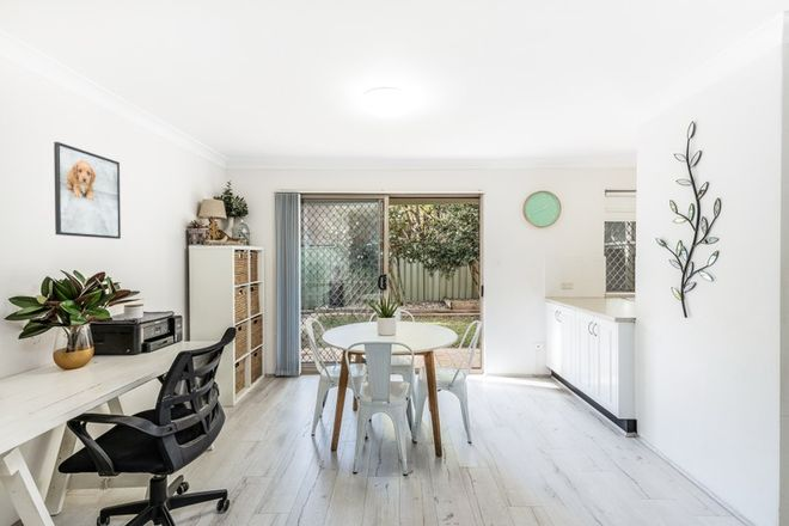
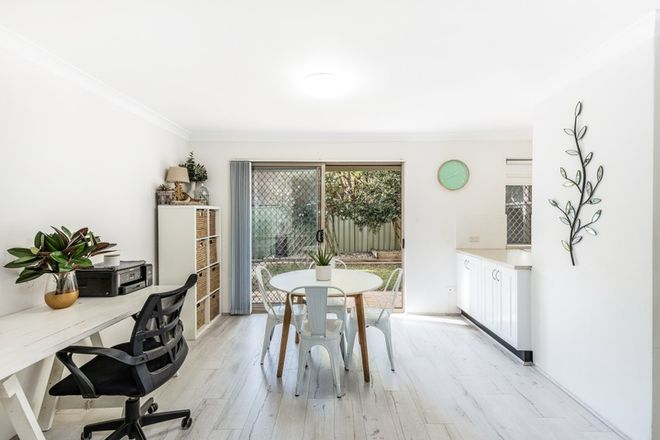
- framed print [53,141,122,240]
